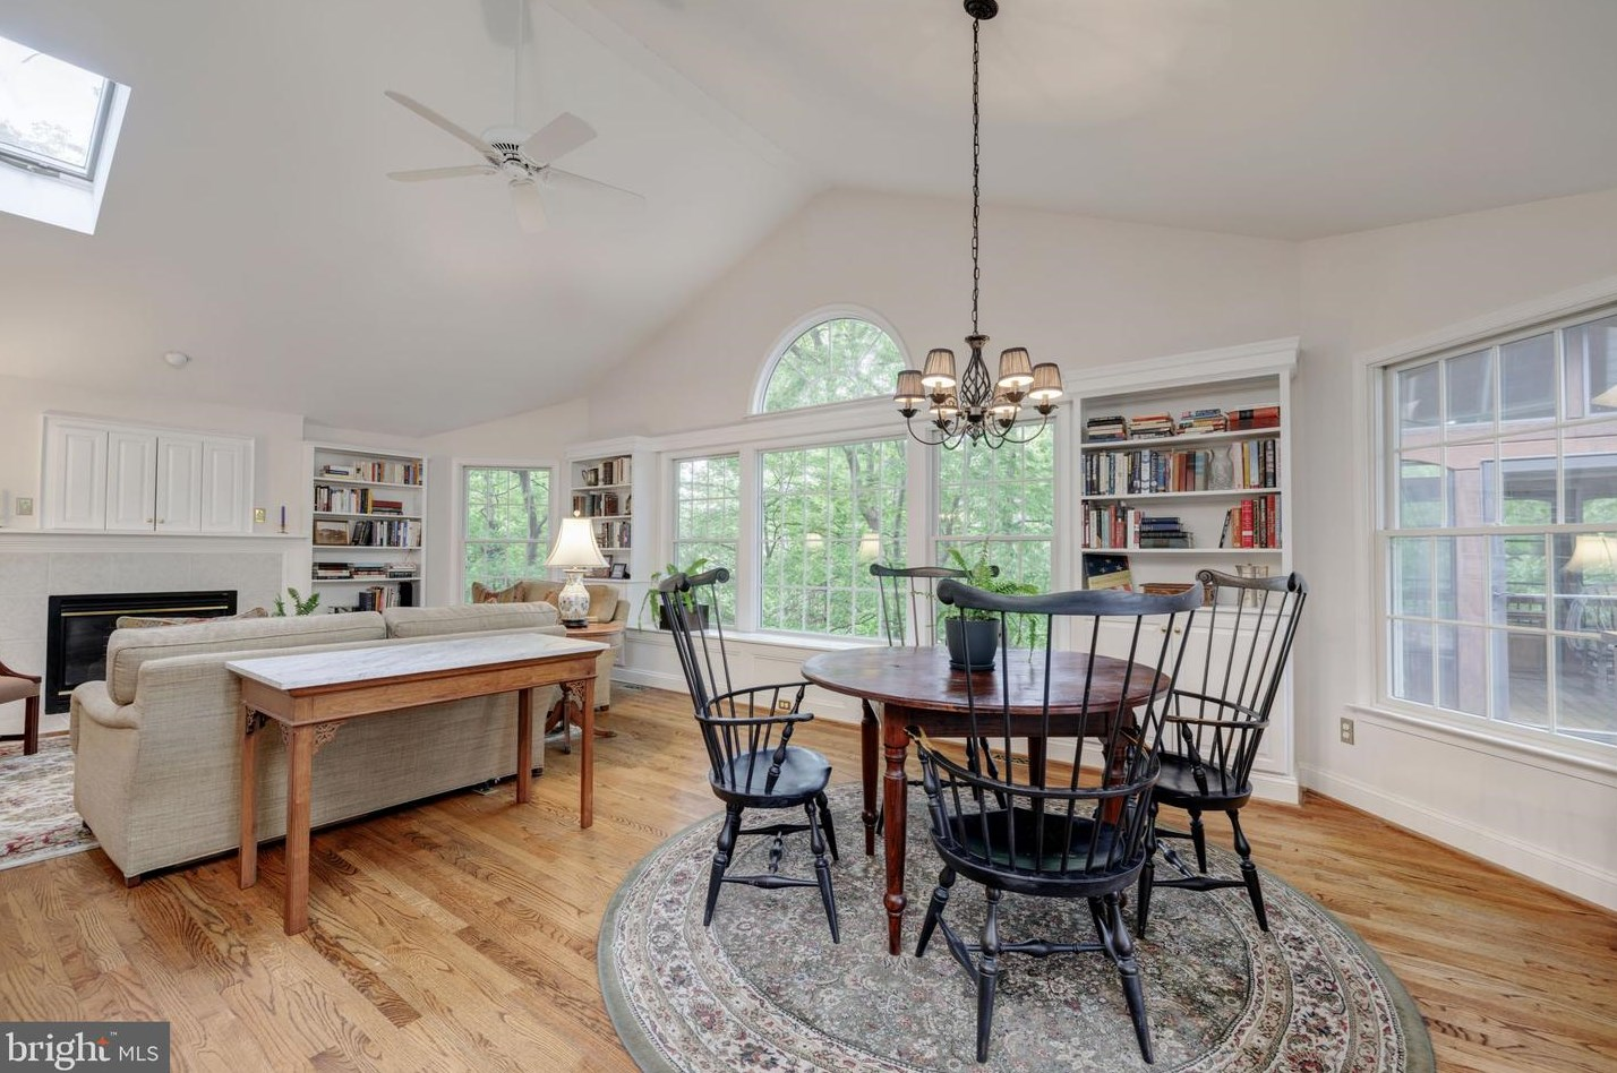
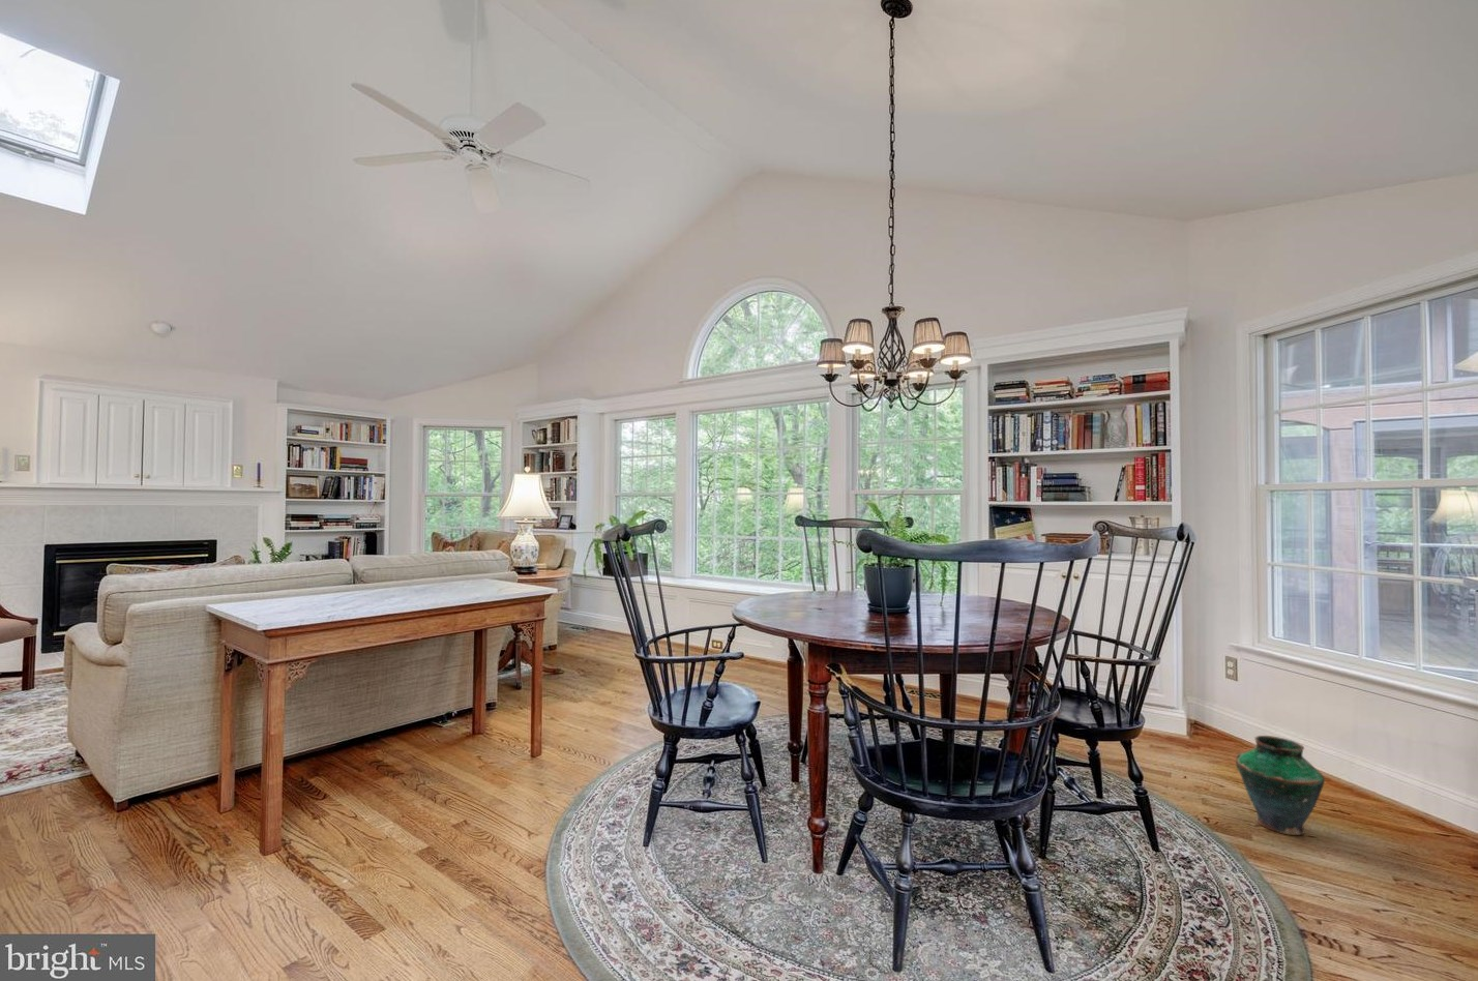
+ vase [1235,735,1326,836]
